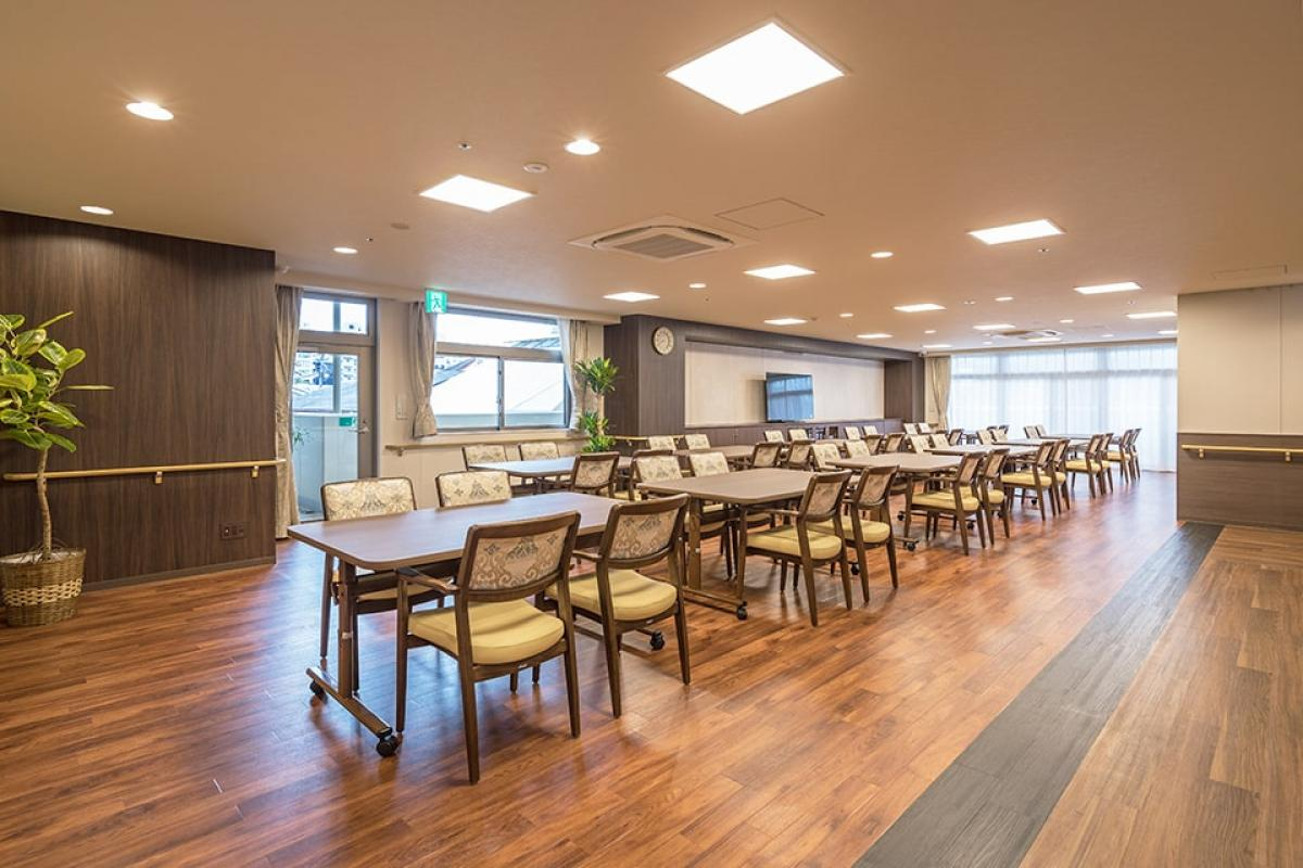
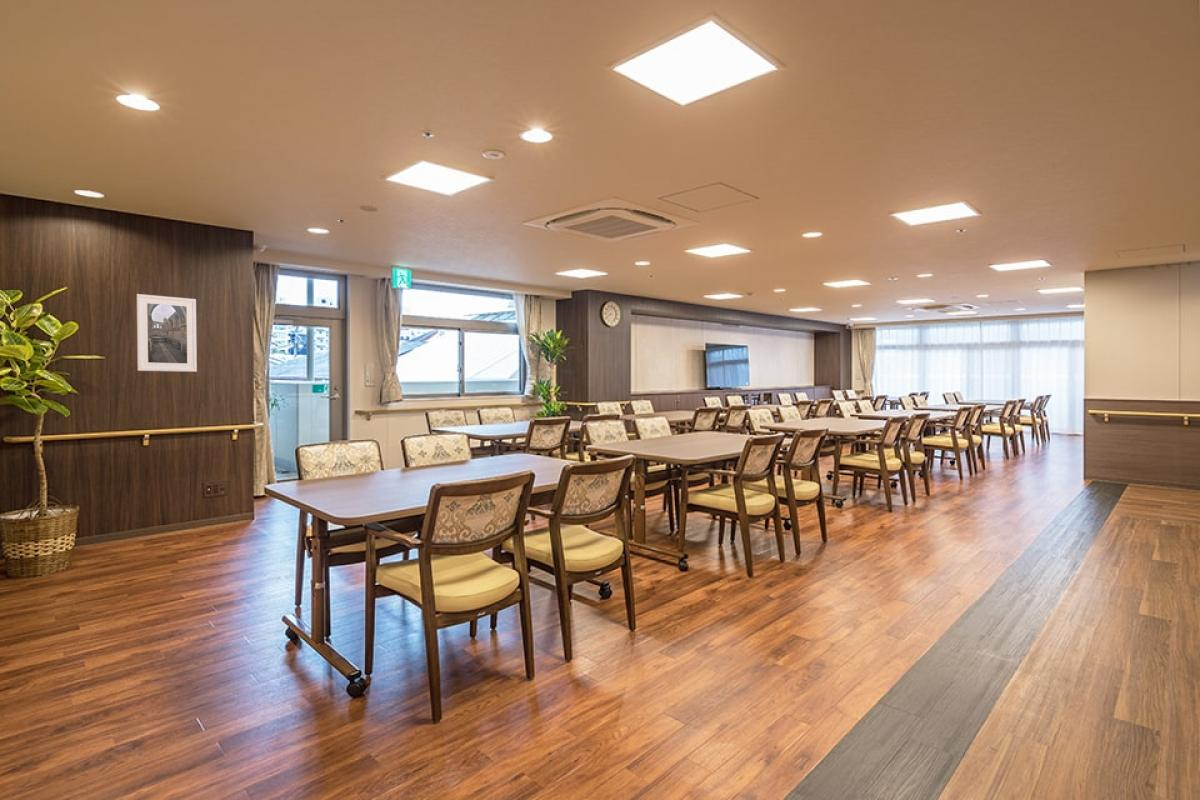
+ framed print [136,293,198,373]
